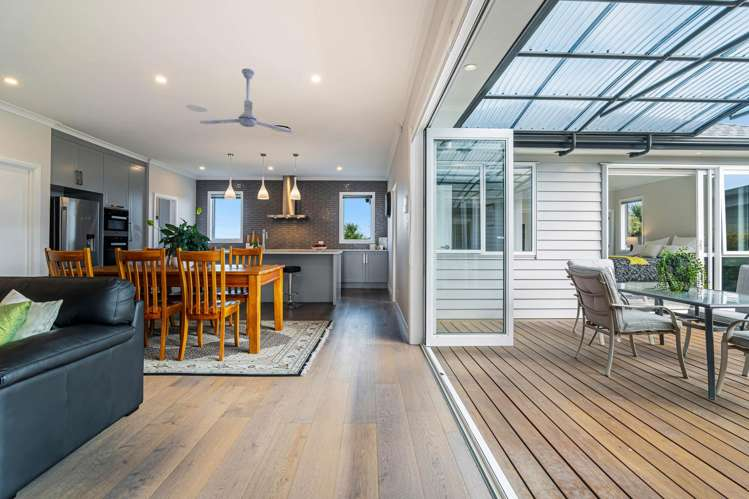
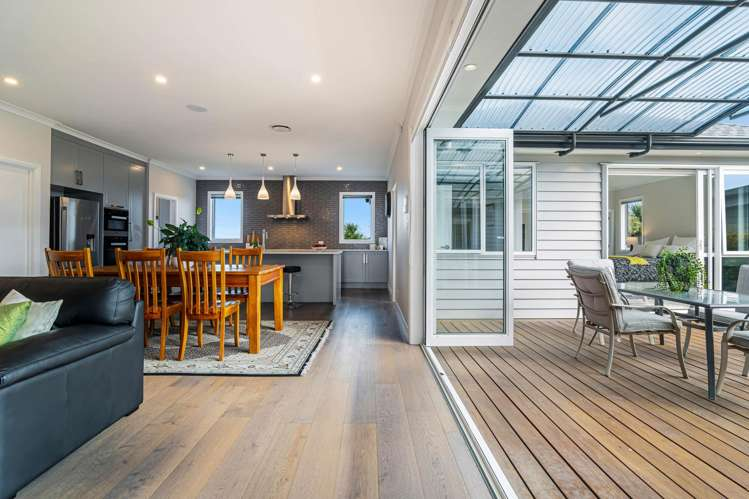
- ceiling fan [199,68,294,134]
